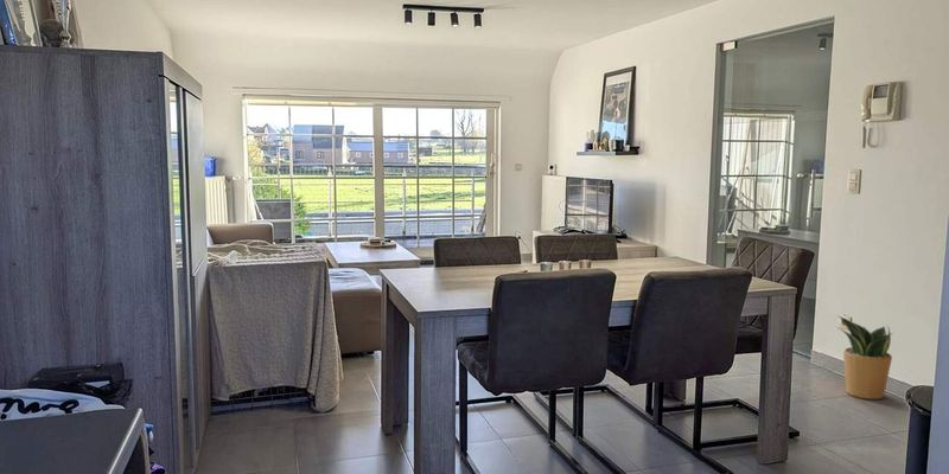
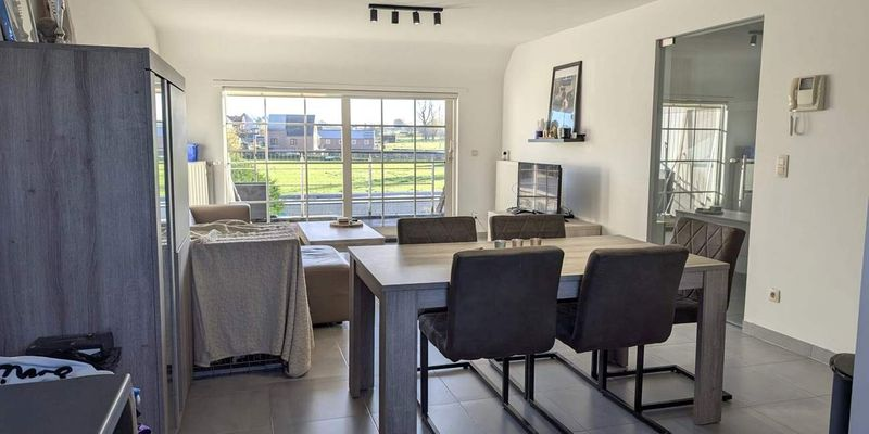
- potted plant [835,314,894,401]
